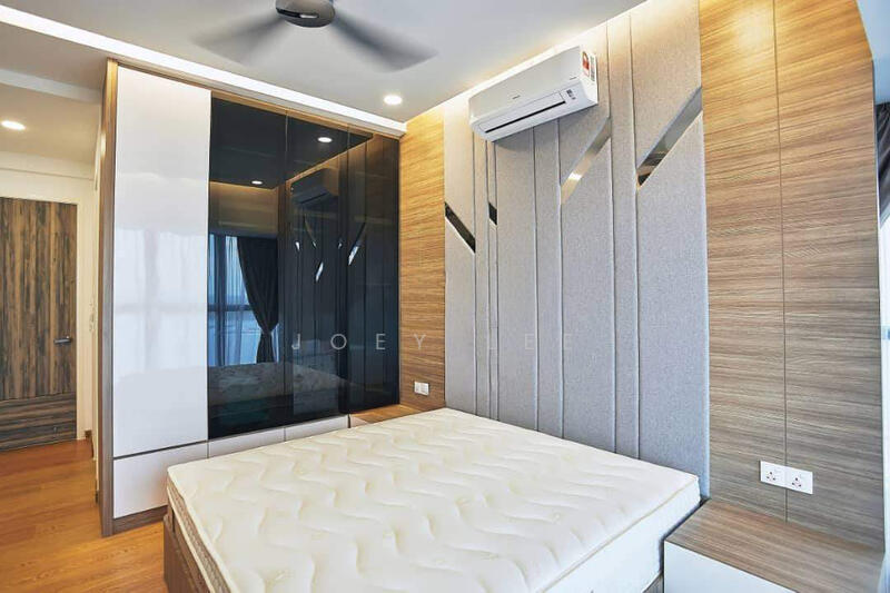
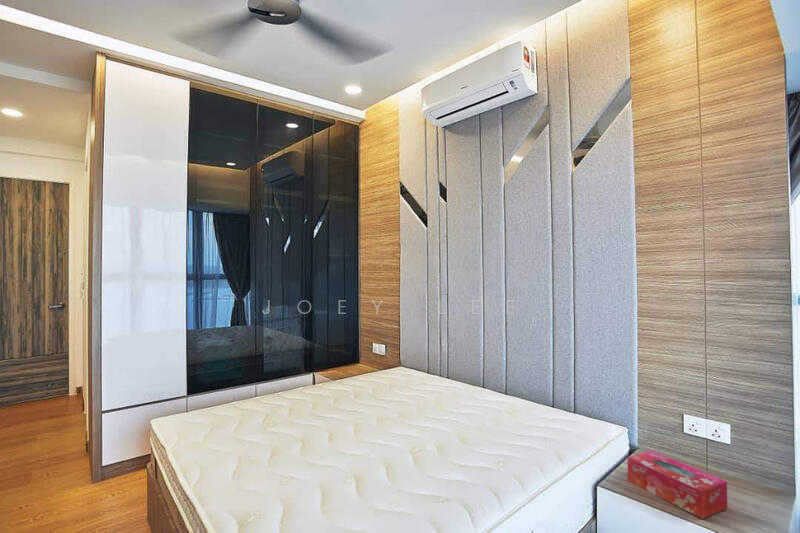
+ tissue box [626,450,728,520]
